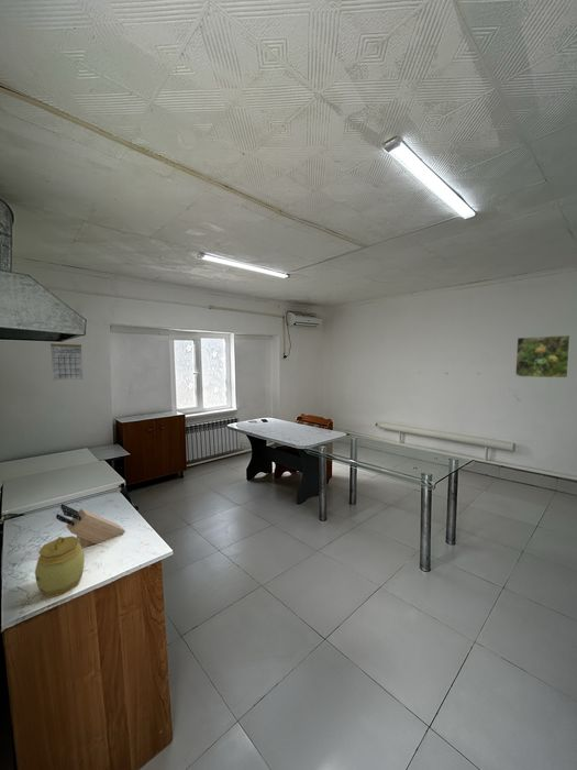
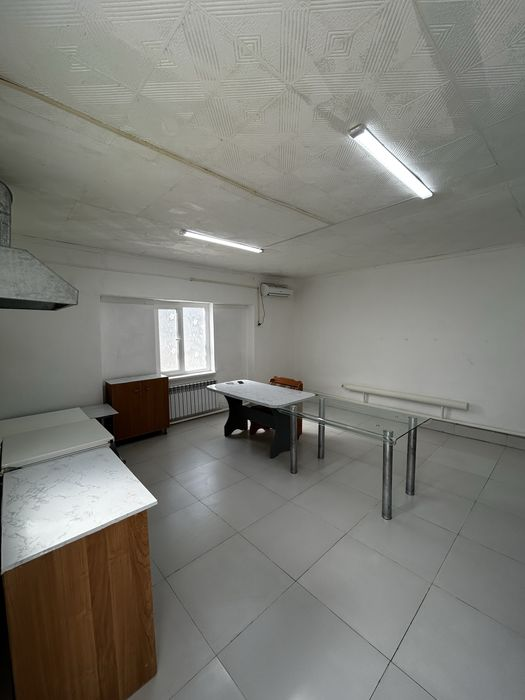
- calendar [49,342,84,382]
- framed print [514,334,572,378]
- jar [34,535,86,598]
- knife block [55,503,126,549]
